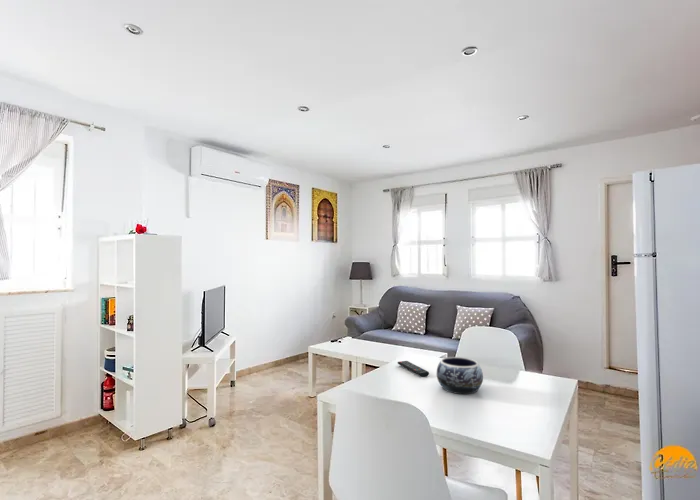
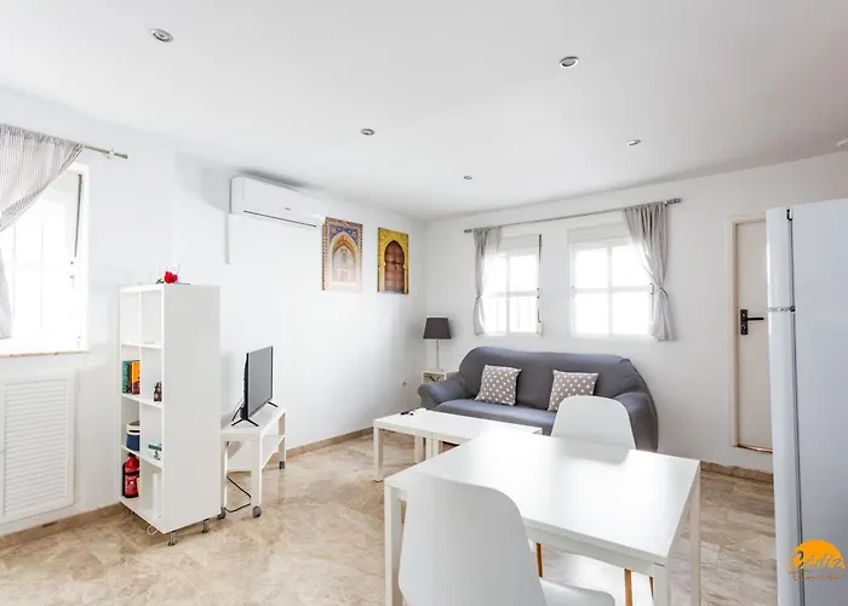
- decorative bowl [436,356,484,395]
- remote control [397,360,430,378]
